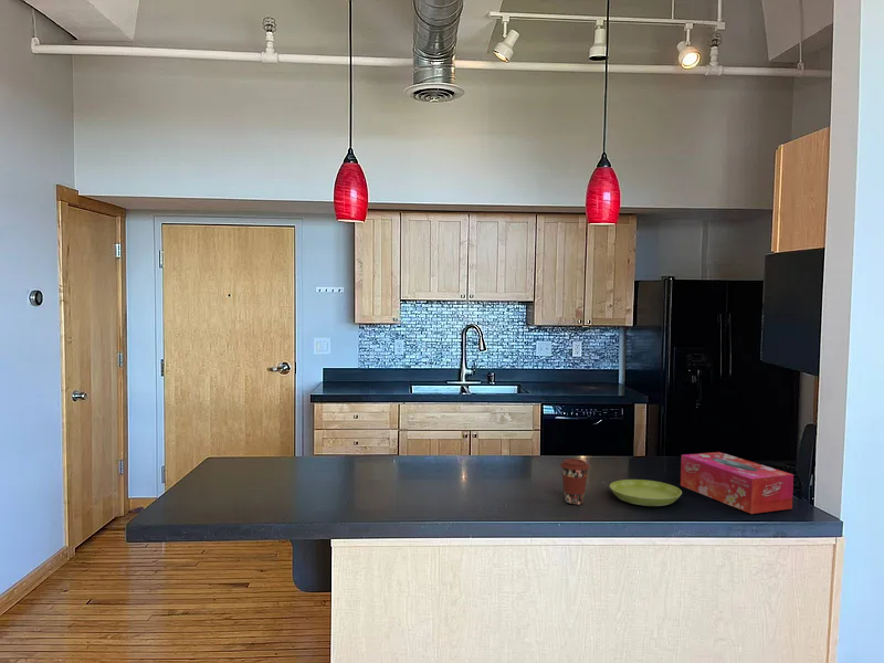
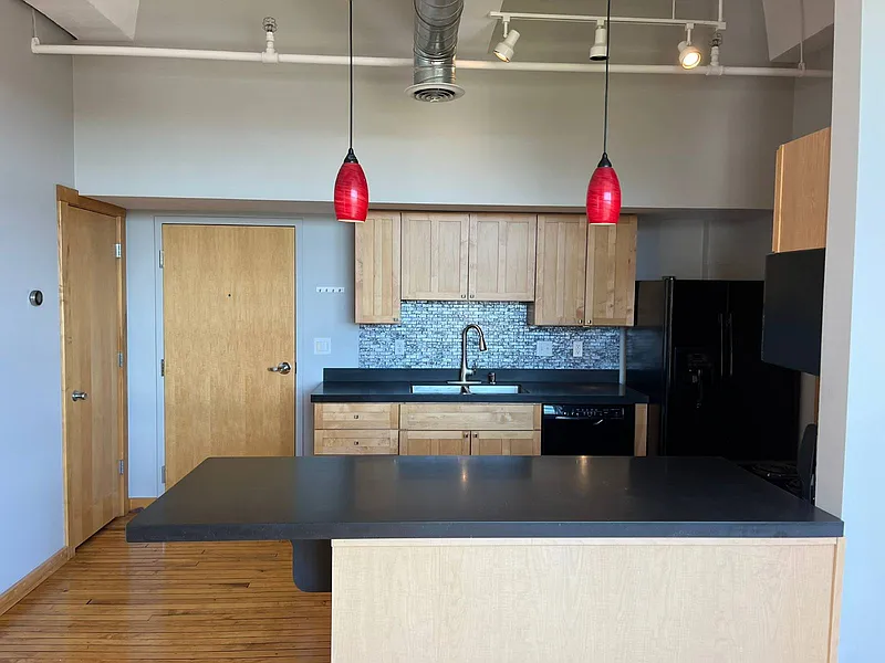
- saucer [609,478,683,507]
- tissue box [680,451,794,515]
- coffee cup [559,457,590,506]
